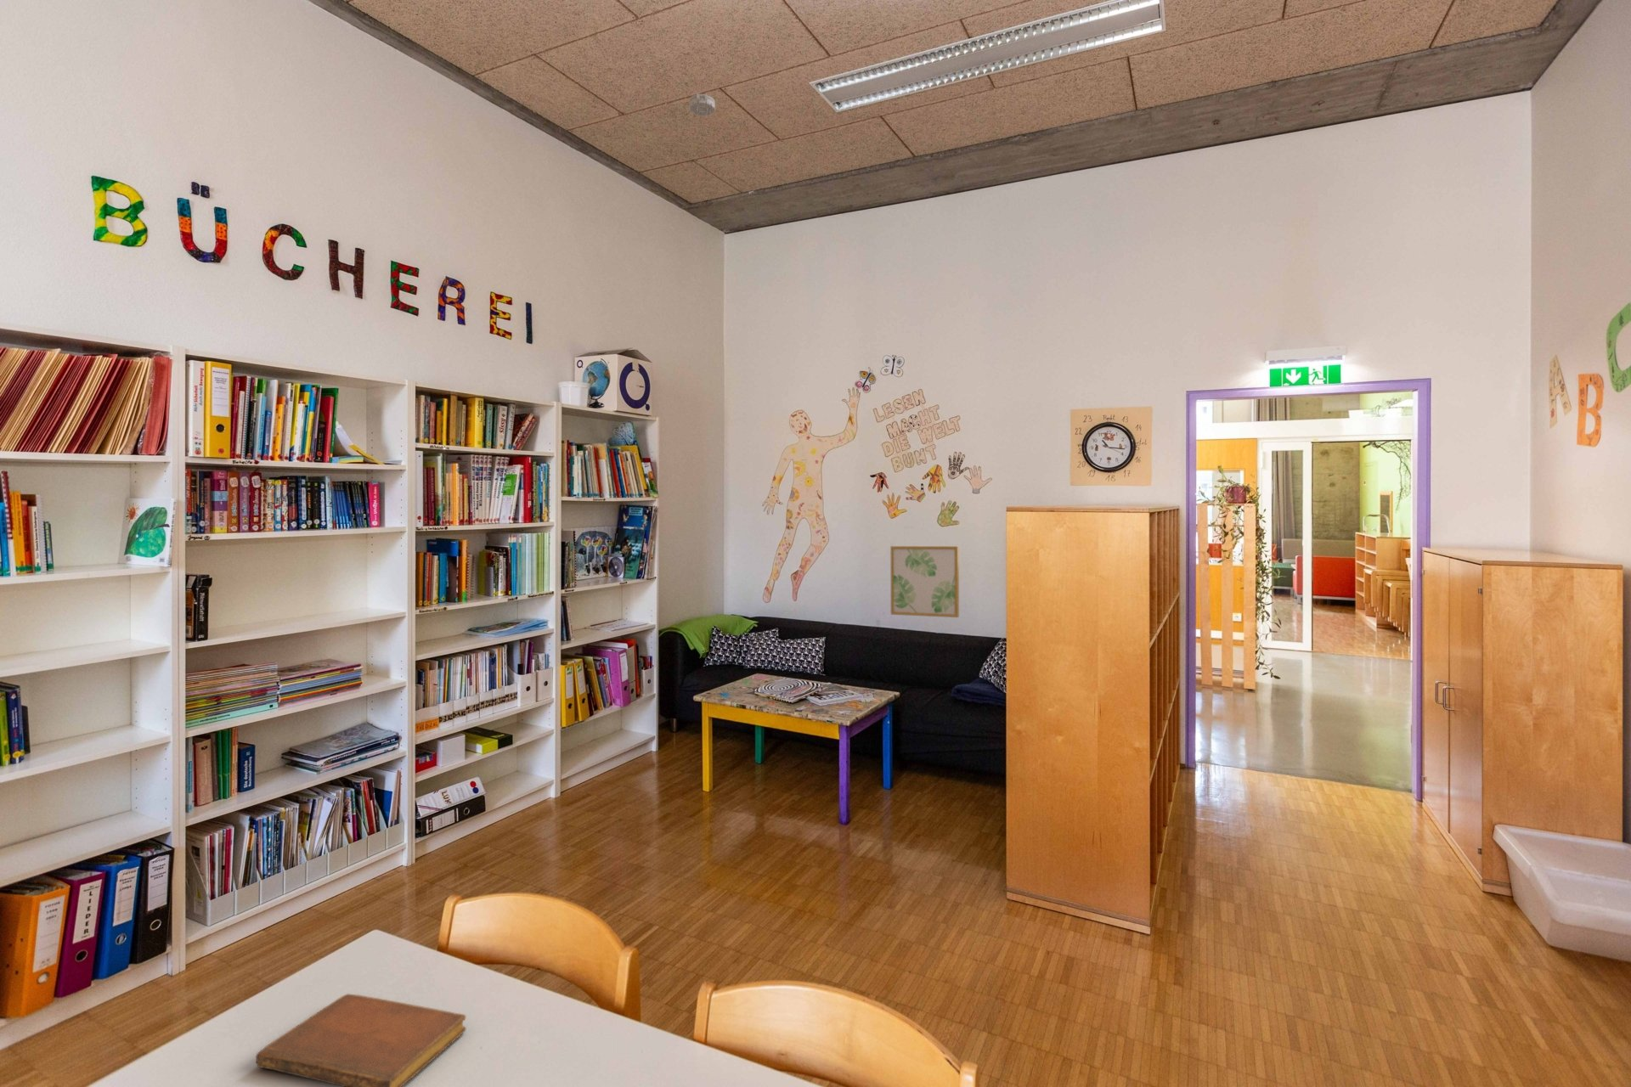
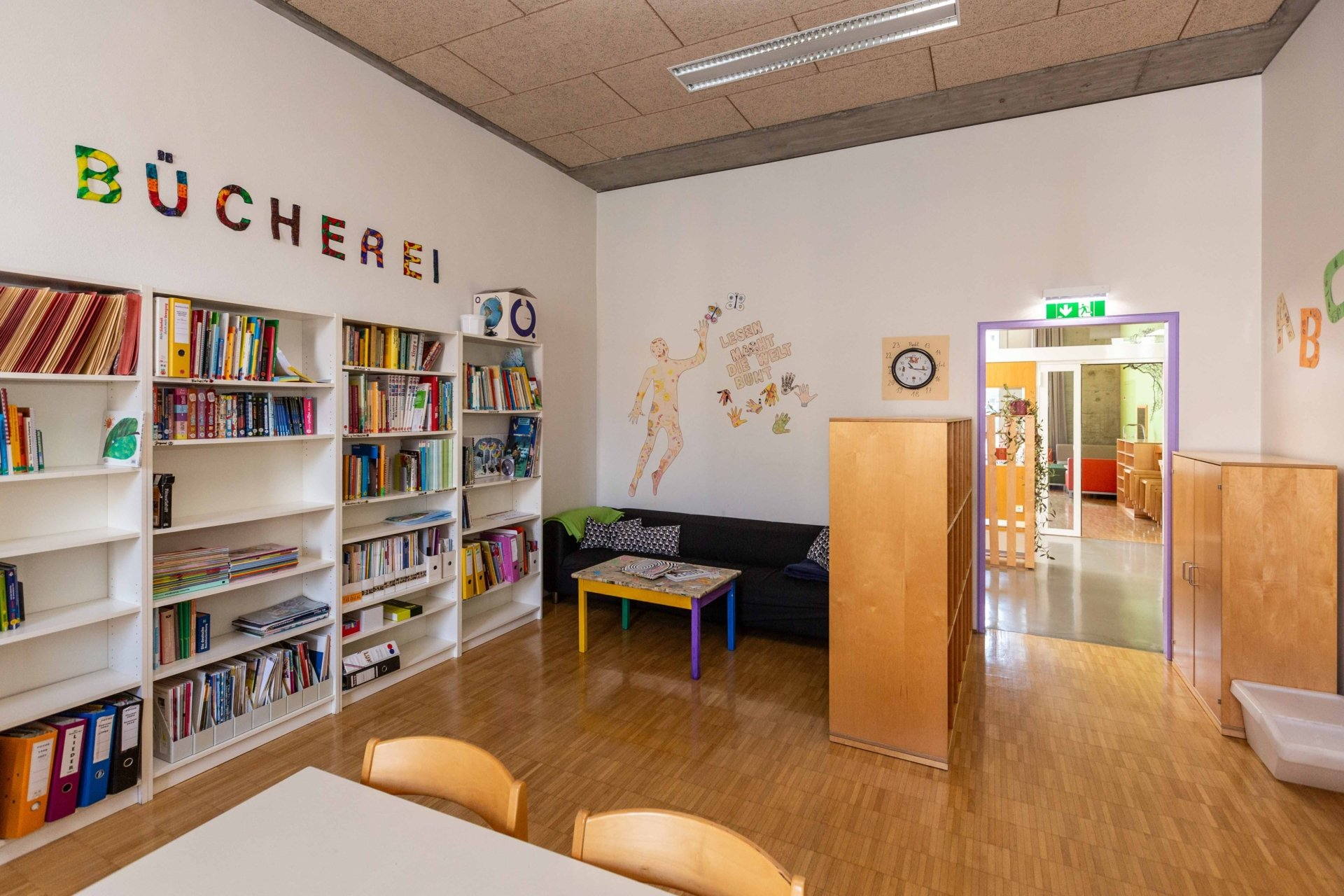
- wall art [890,545,960,619]
- smoke detector [689,92,716,118]
- notebook [255,992,466,1087]
